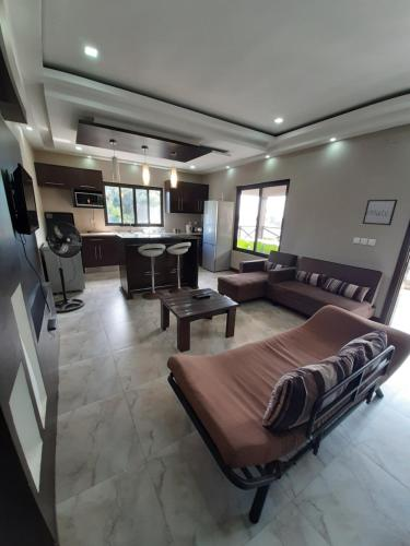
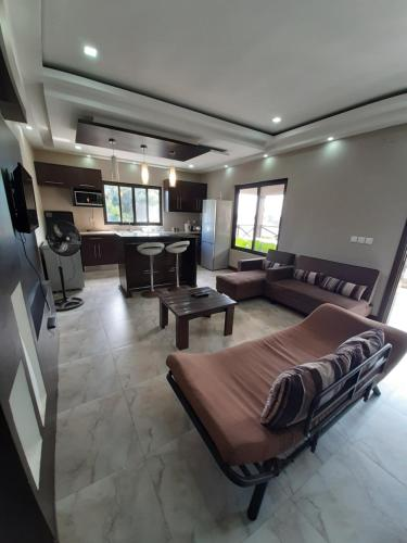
- wall art [362,199,398,226]
